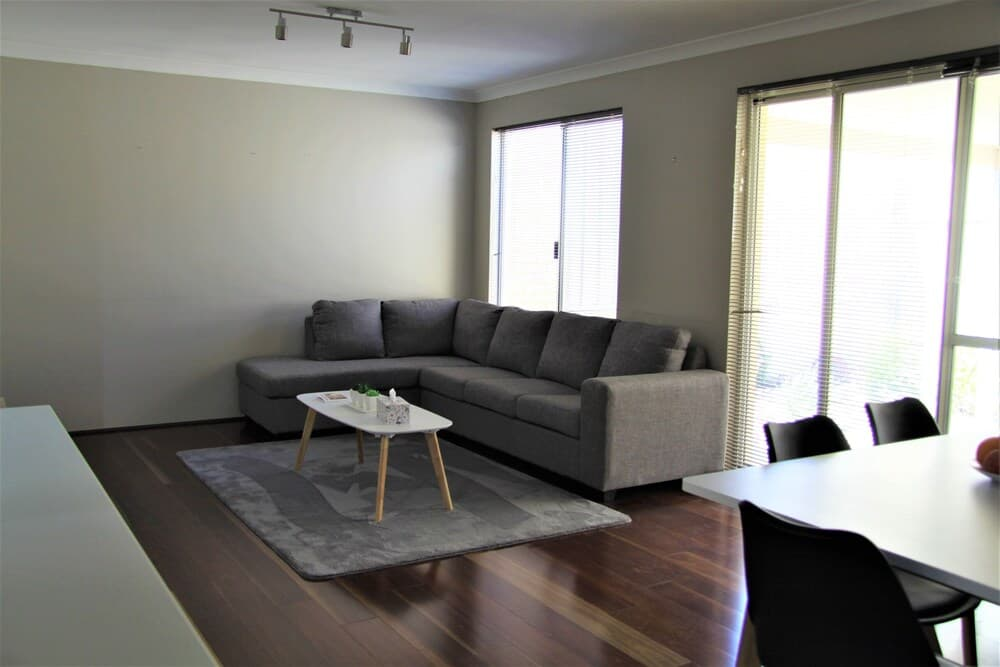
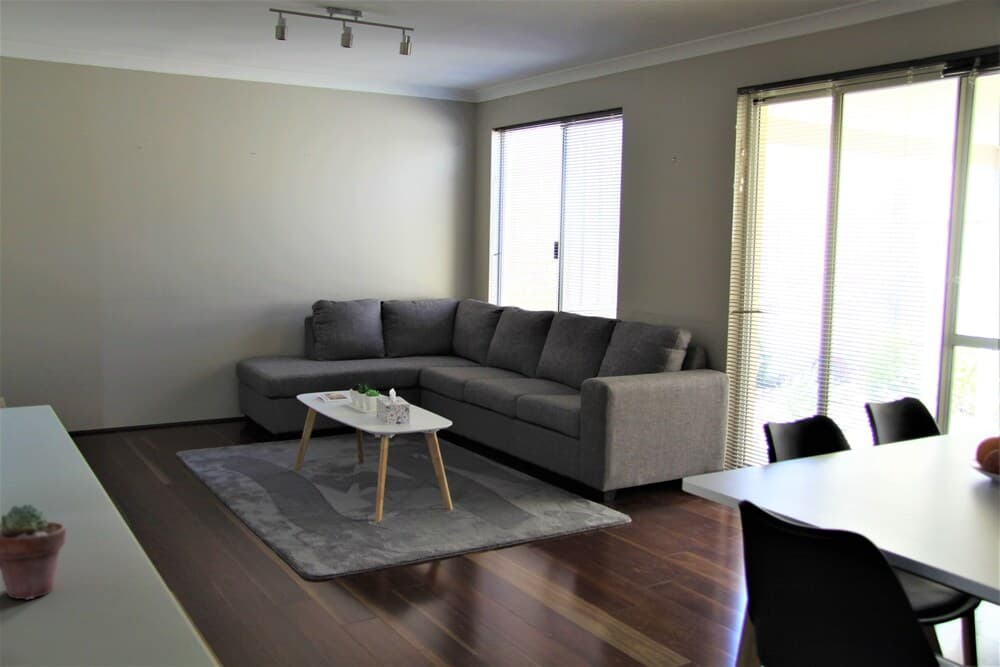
+ potted succulent [0,503,67,601]
